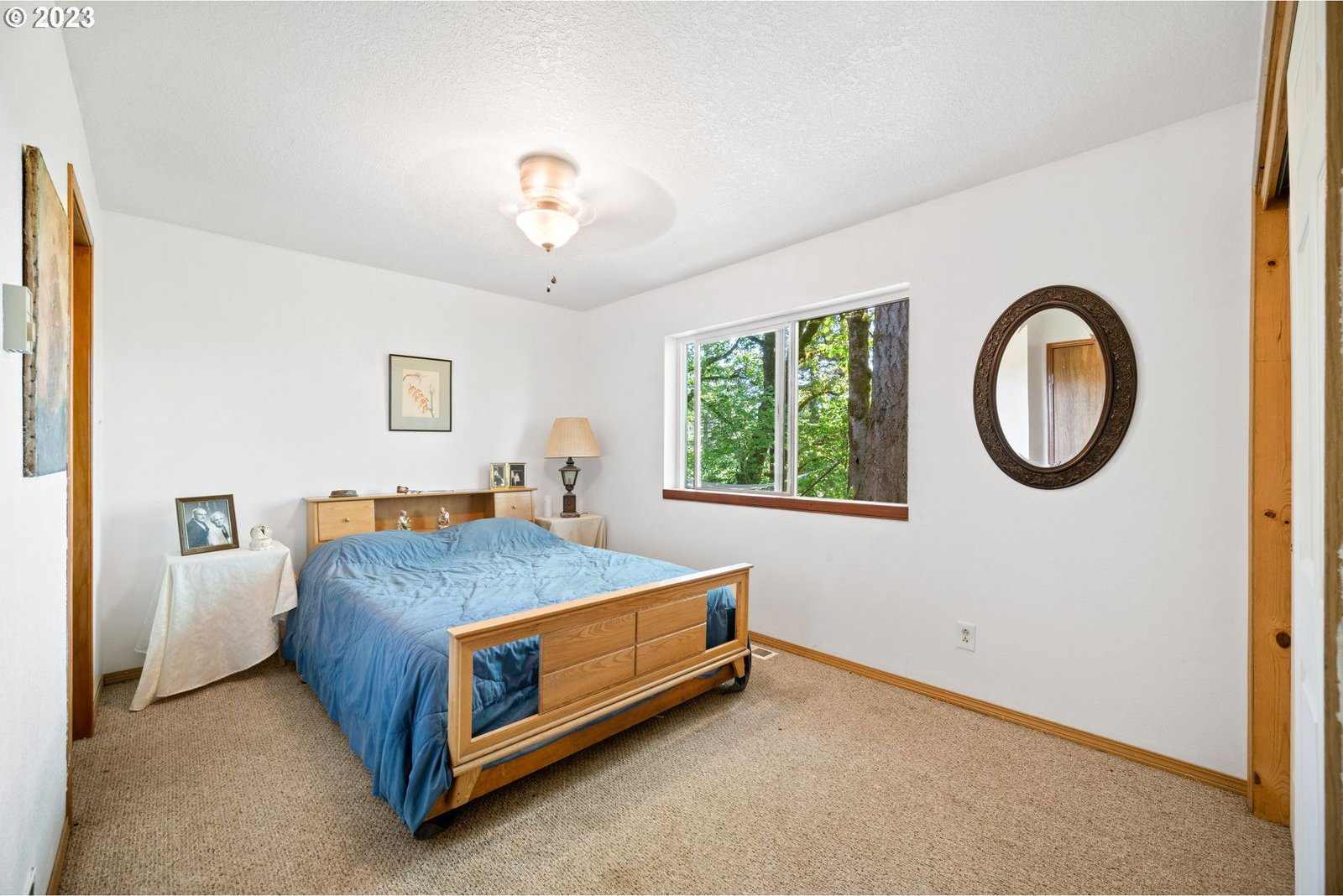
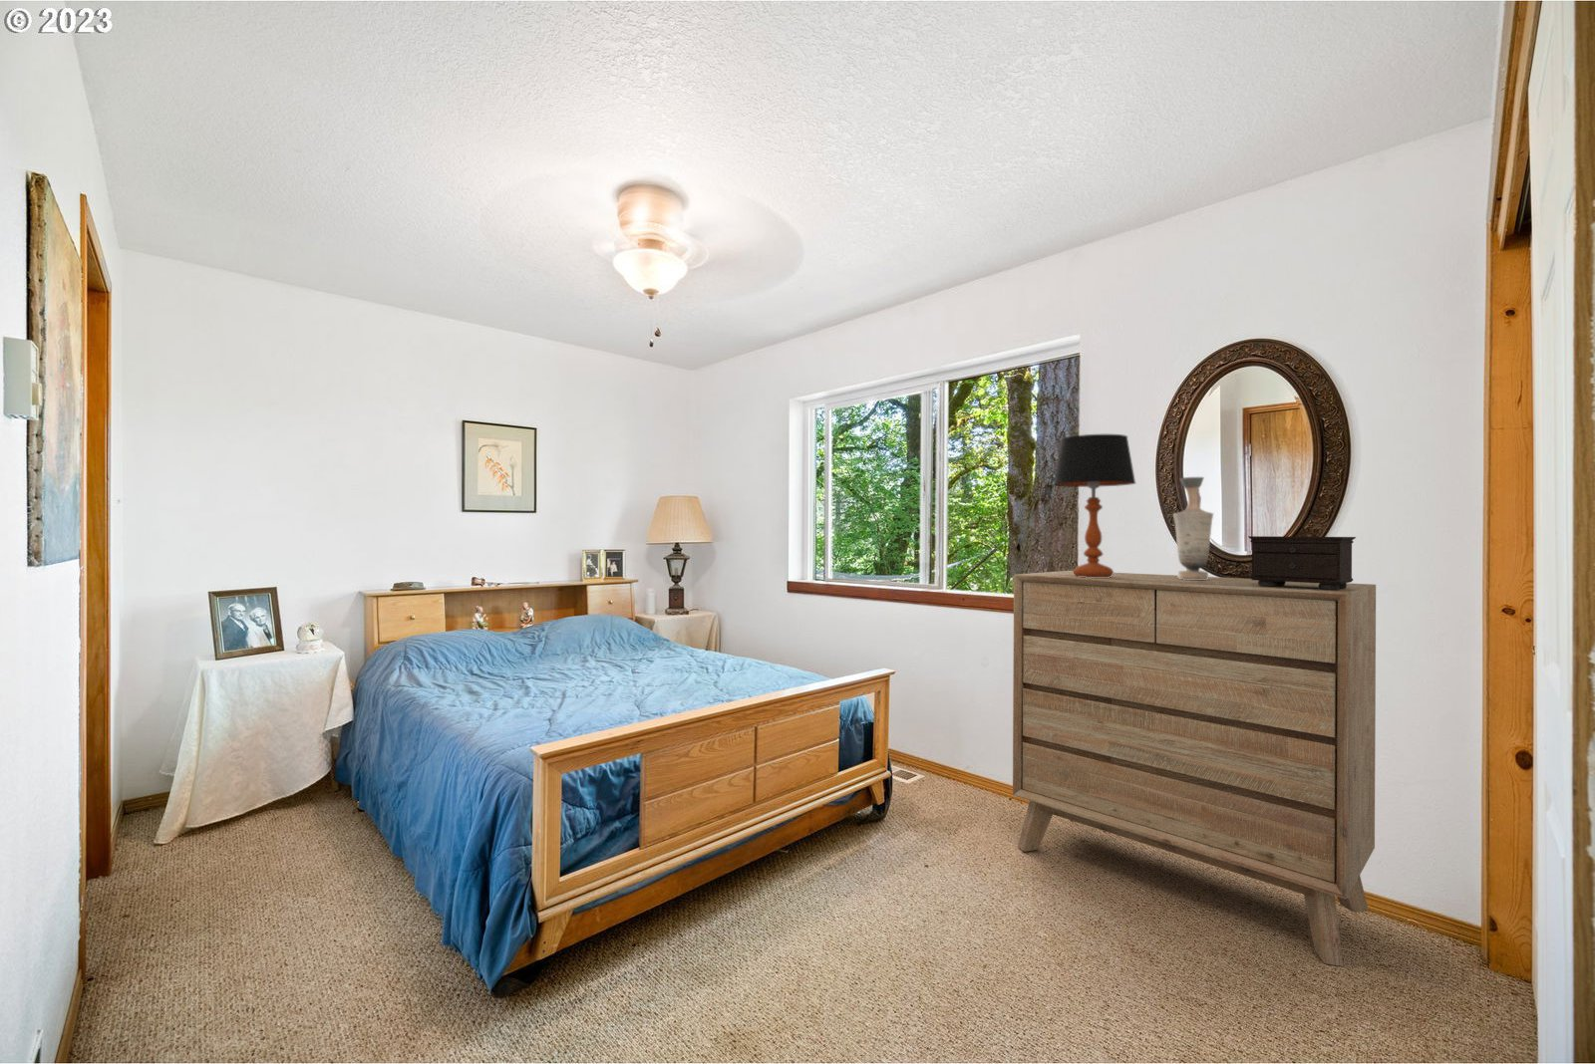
+ vase [1172,476,1214,580]
+ dresser [1012,570,1376,968]
+ nightstand [1247,536,1356,590]
+ table lamp [1052,433,1137,578]
